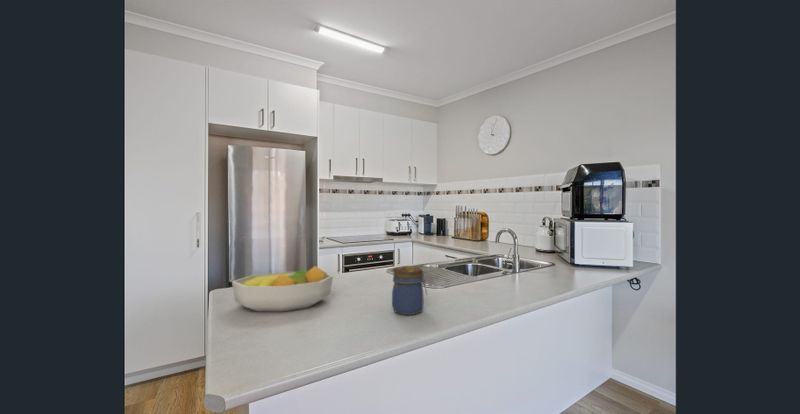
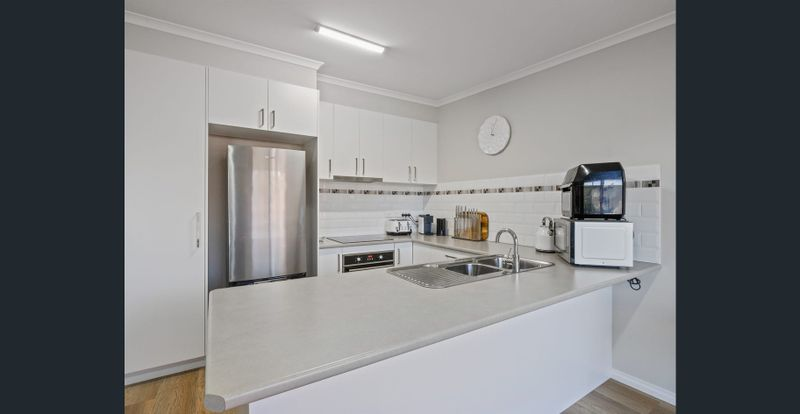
- fruit bowl [231,265,334,312]
- jar [391,265,428,316]
